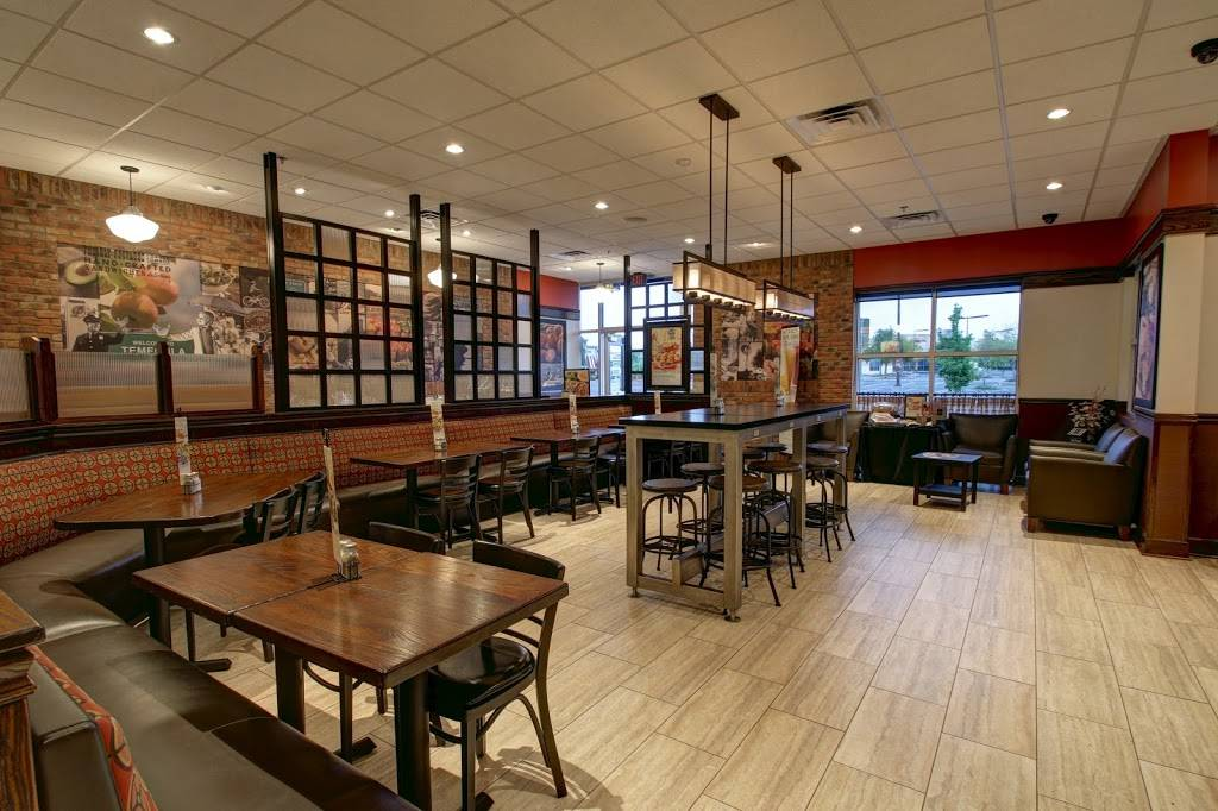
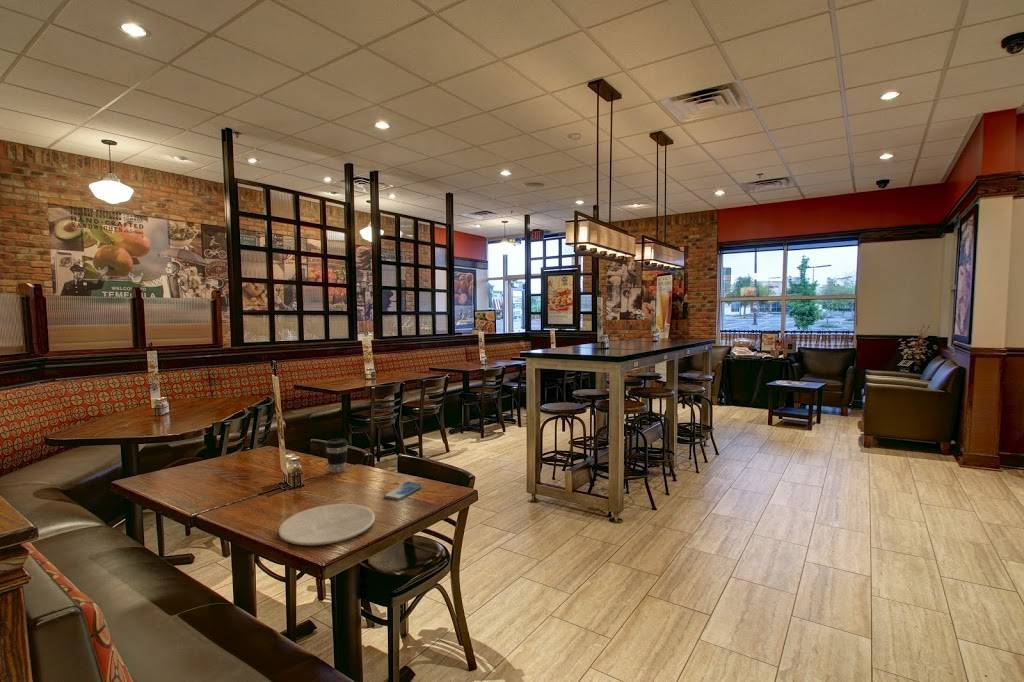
+ plate [278,503,376,546]
+ smartphone [383,481,423,501]
+ coffee cup [325,438,349,474]
